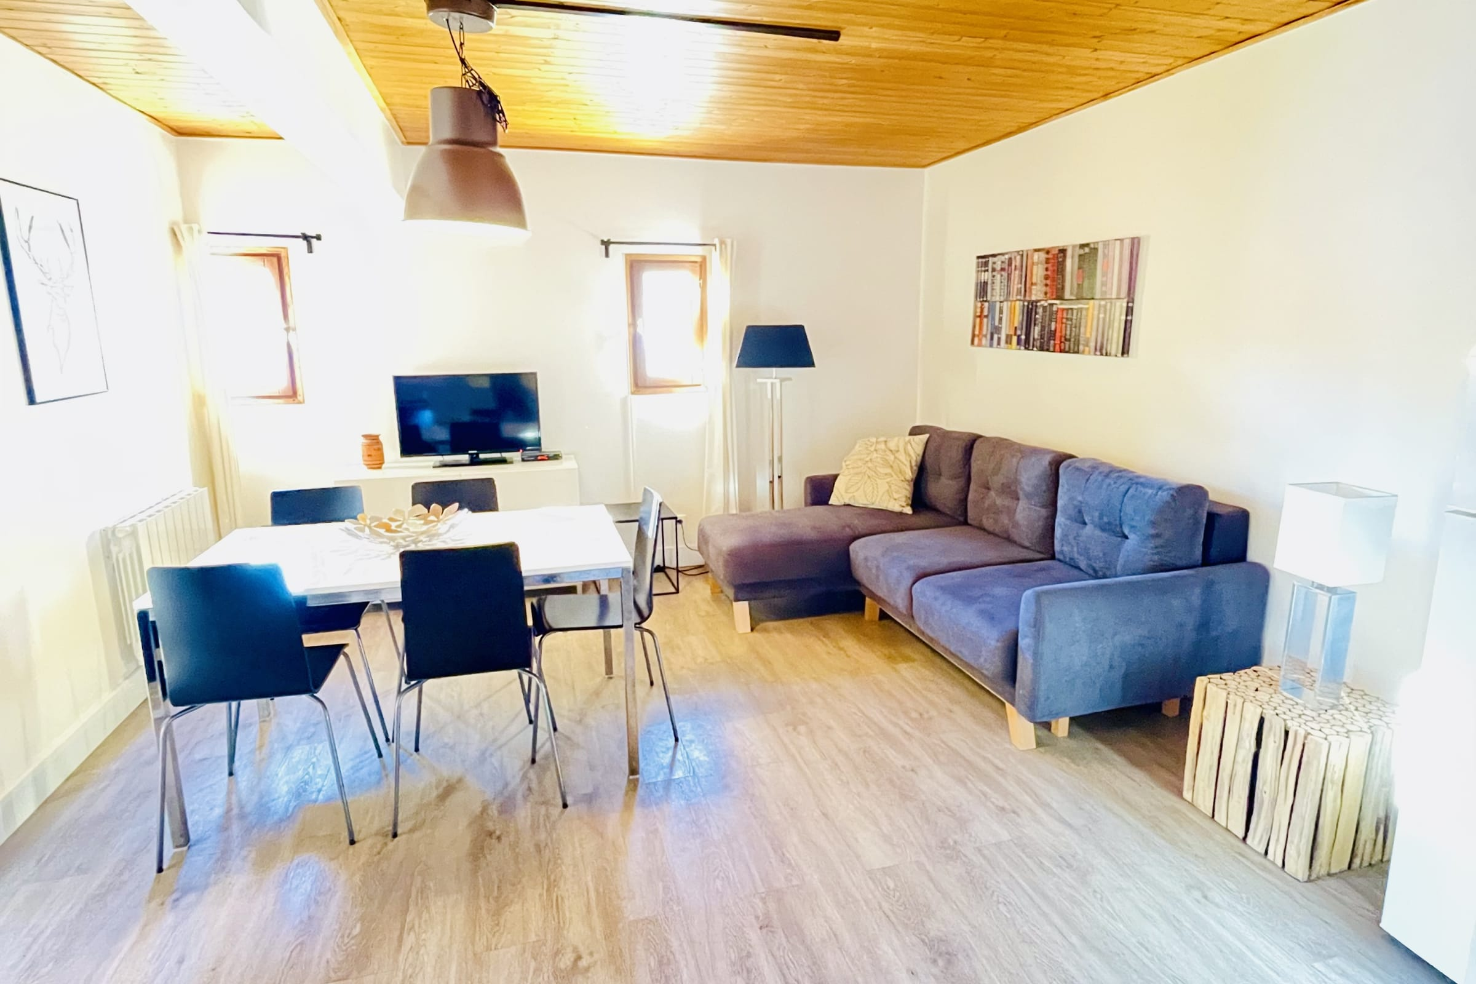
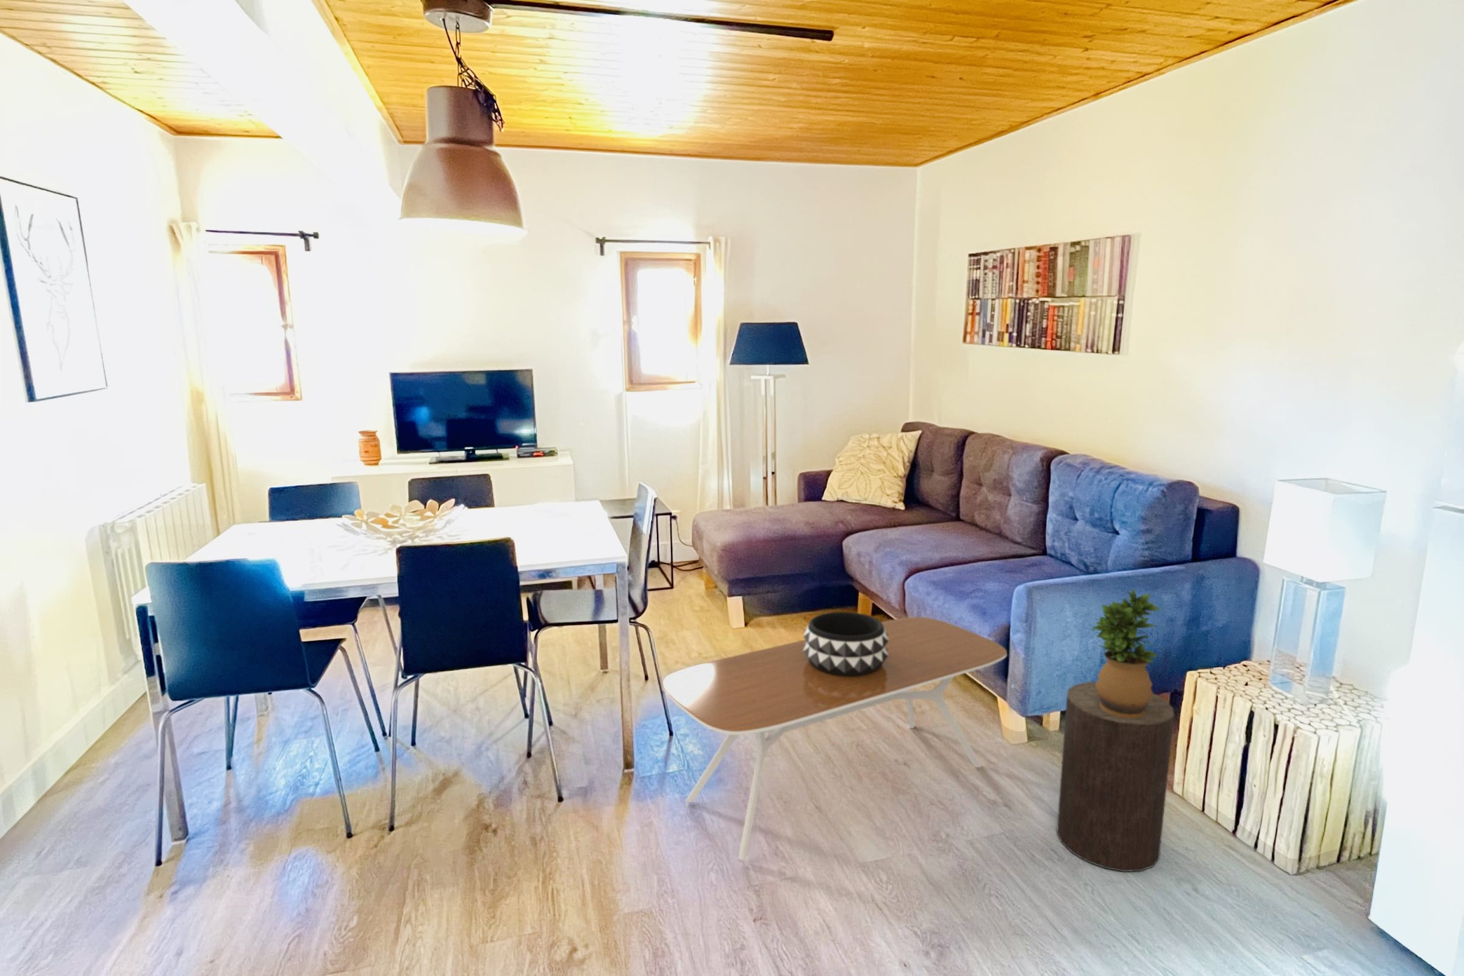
+ decorative bowl [803,611,889,676]
+ potted plant [1090,588,1161,719]
+ stool [1056,682,1175,873]
+ coffee table [662,617,1008,862]
